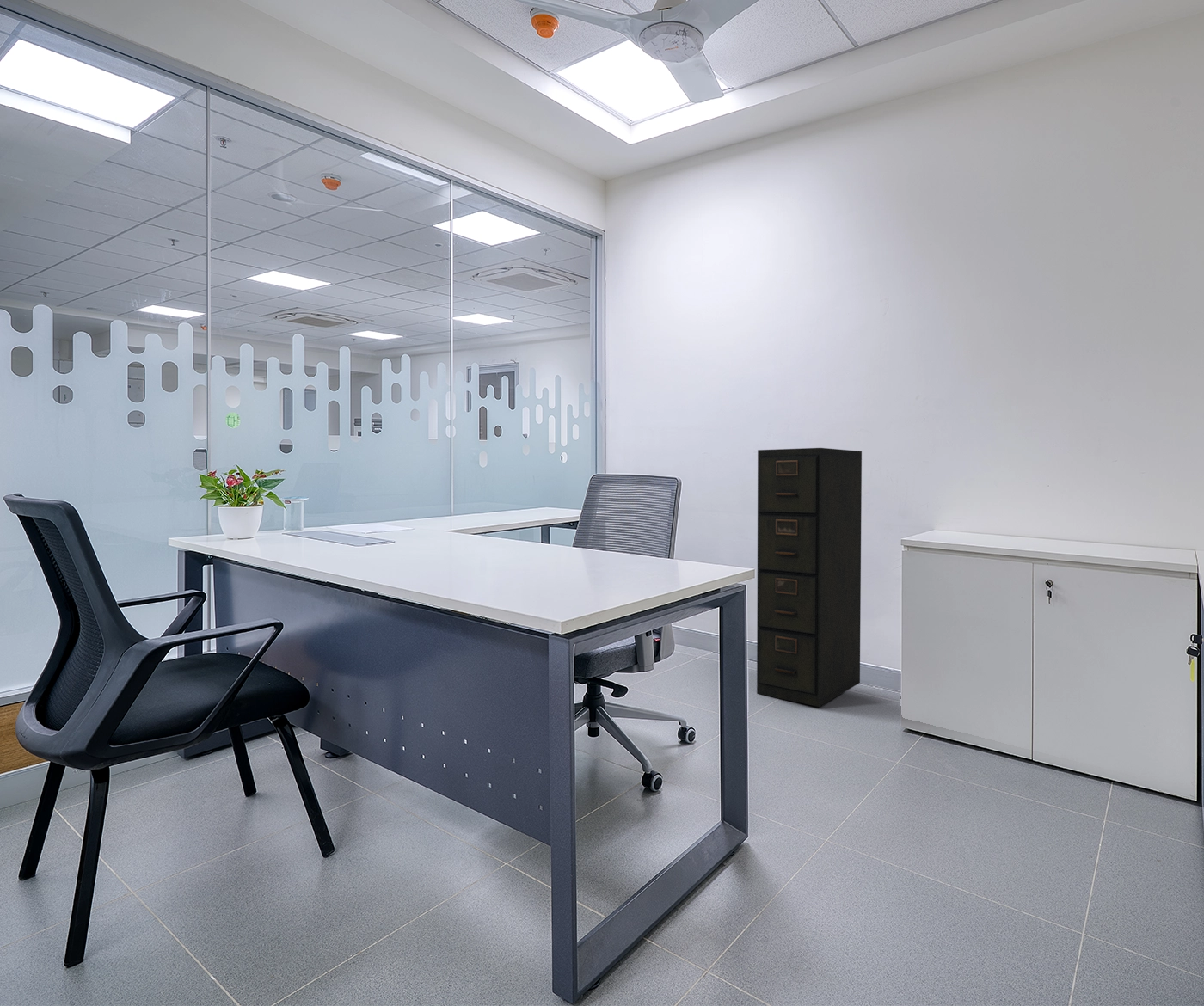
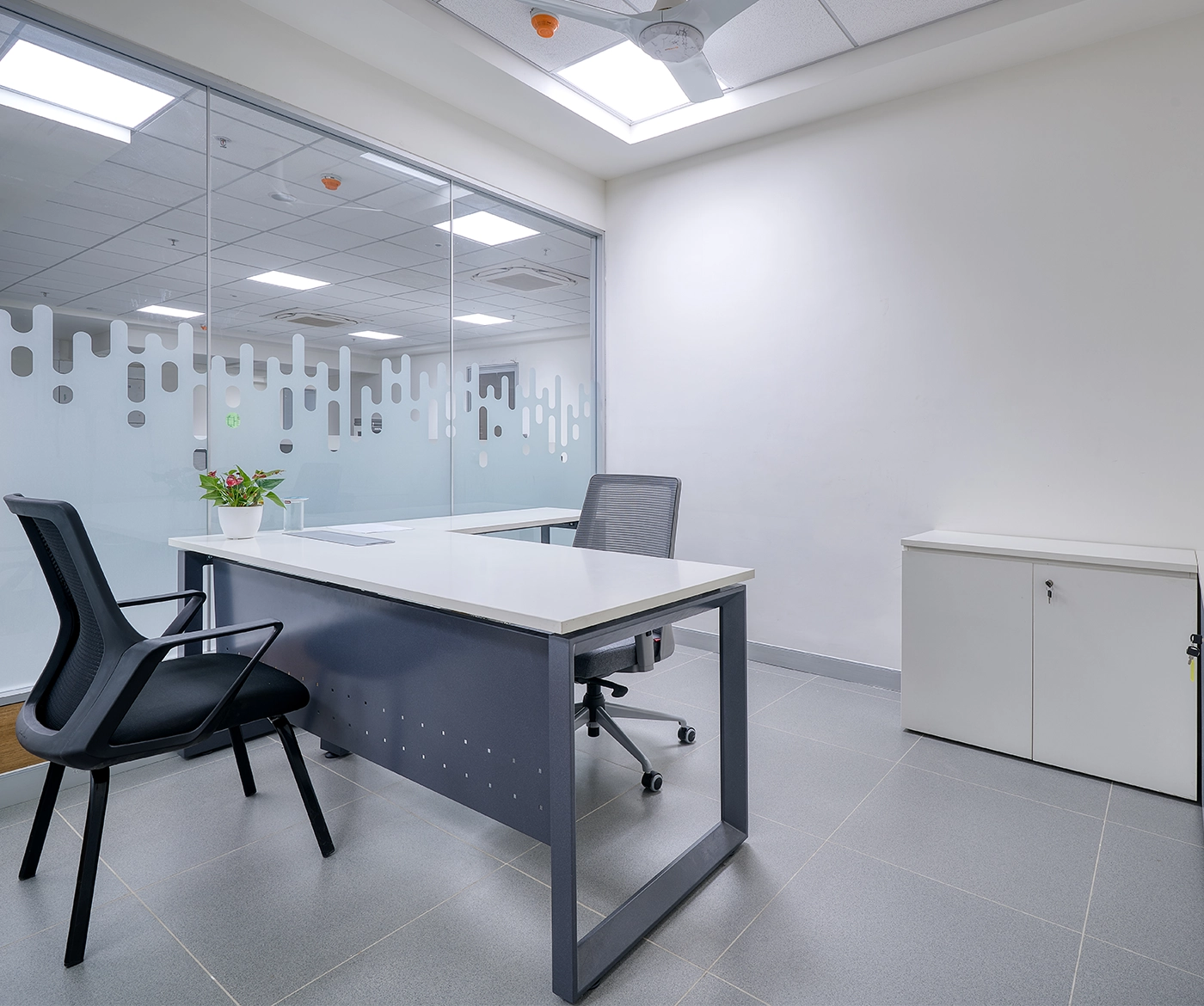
- filing cabinet [756,447,863,708]
